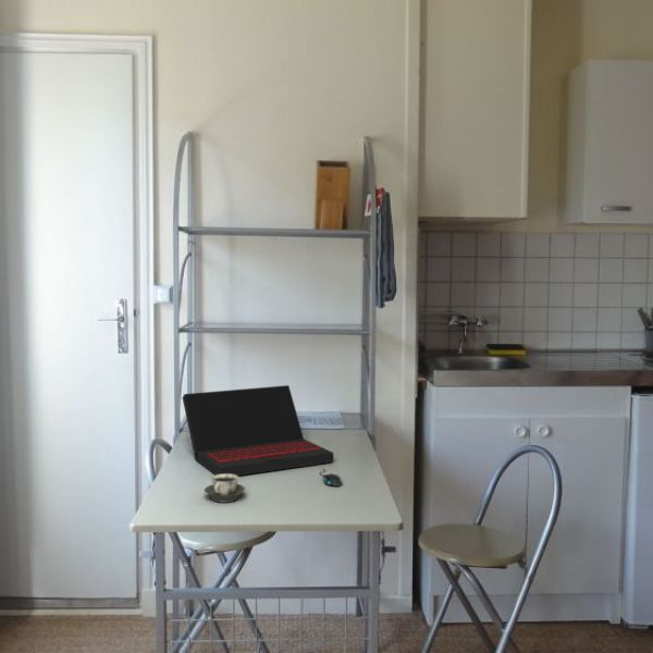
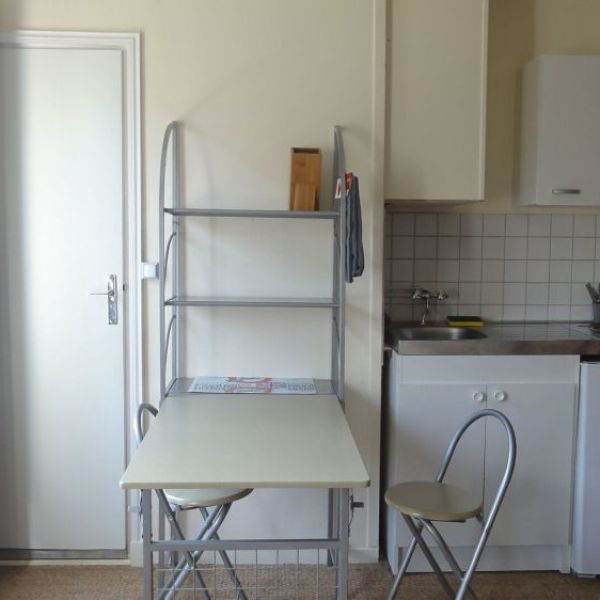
- cup [204,475,246,503]
- laptop [181,384,334,477]
- mouse [319,467,343,488]
